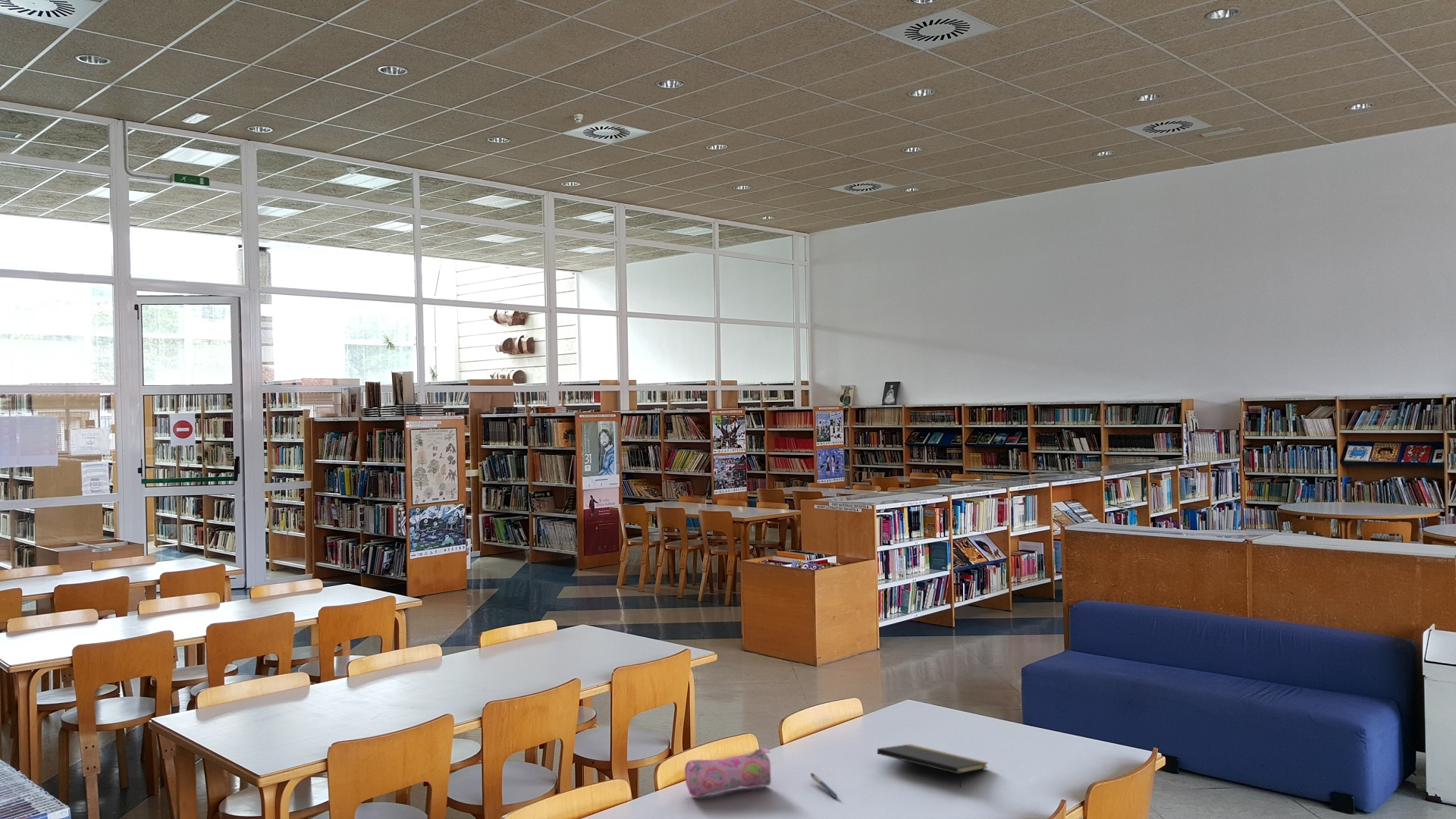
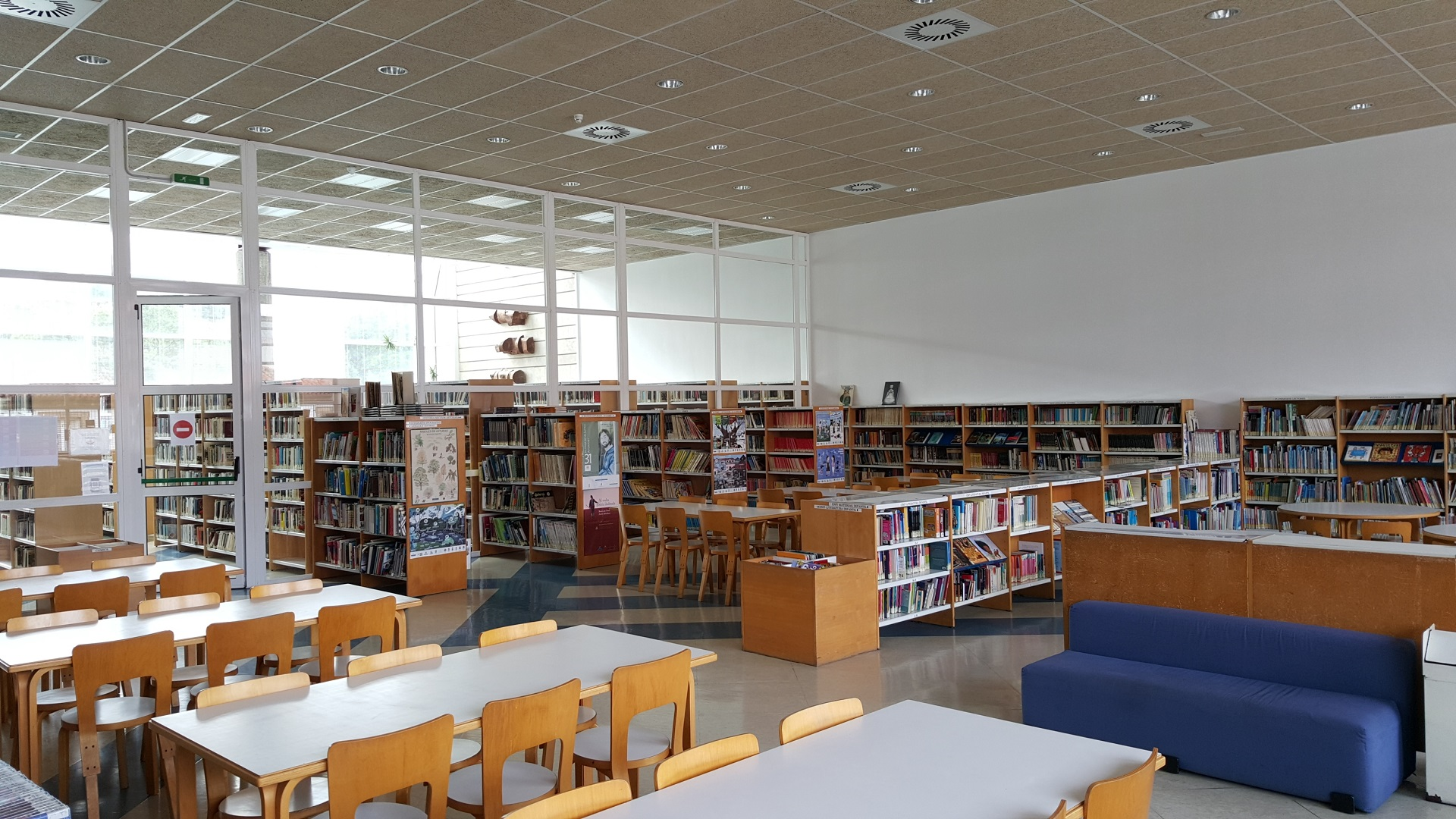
- pencil case [684,748,772,798]
- pen [810,772,838,799]
- notepad [877,743,989,788]
